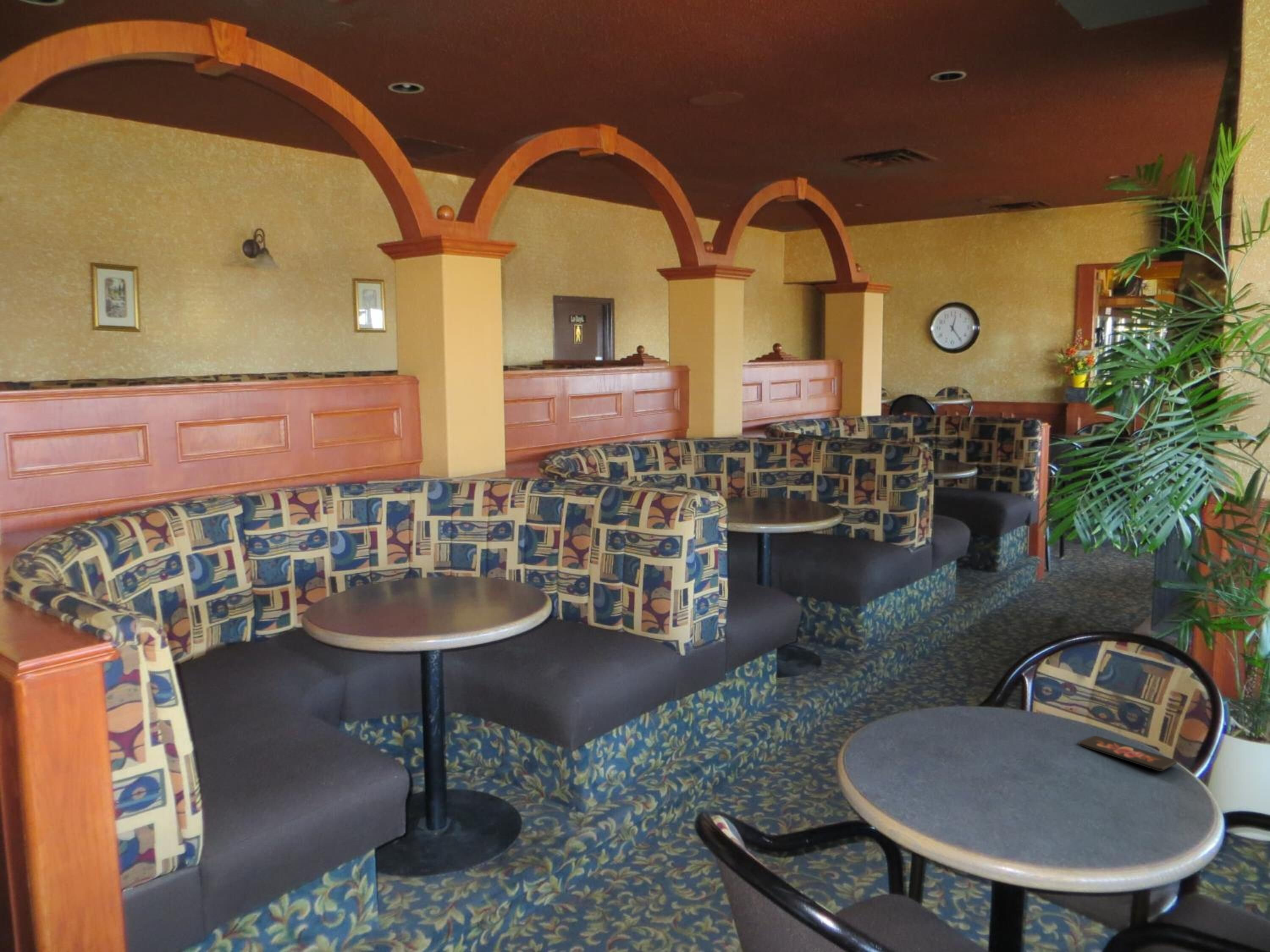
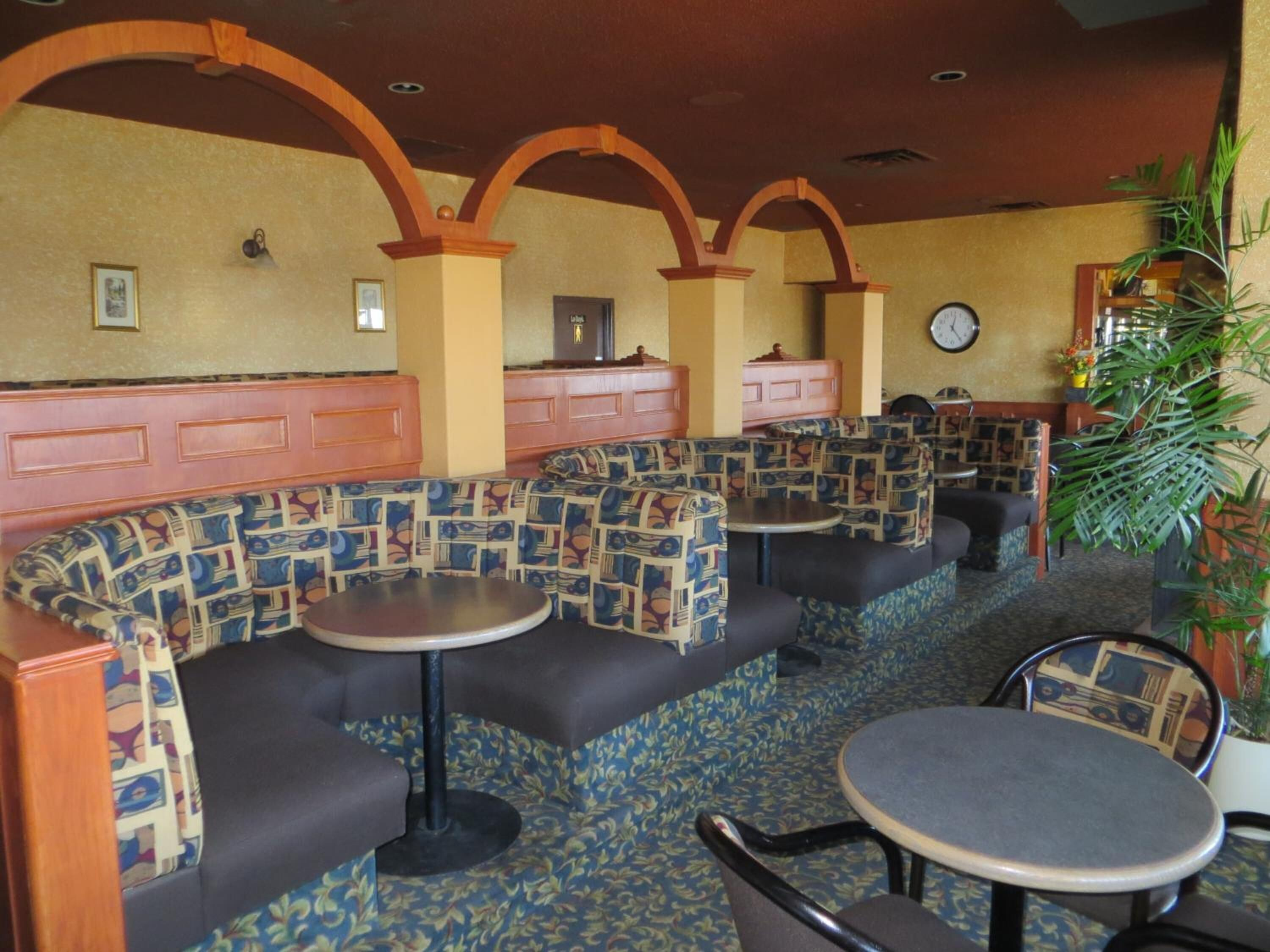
- smartphone [1078,735,1178,772]
